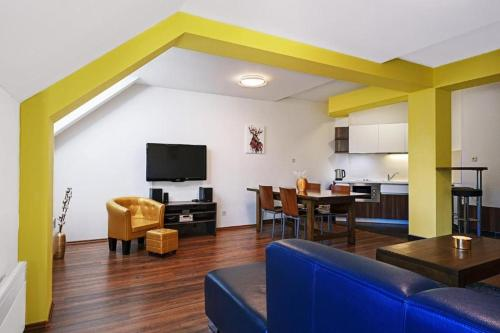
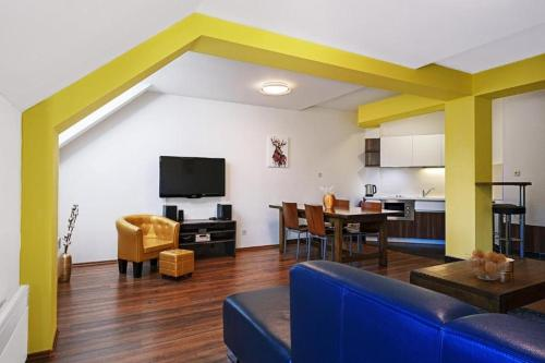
+ fruit basket [463,247,511,281]
